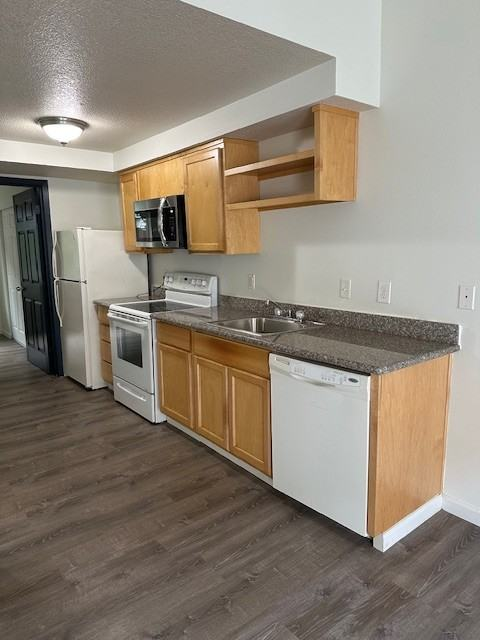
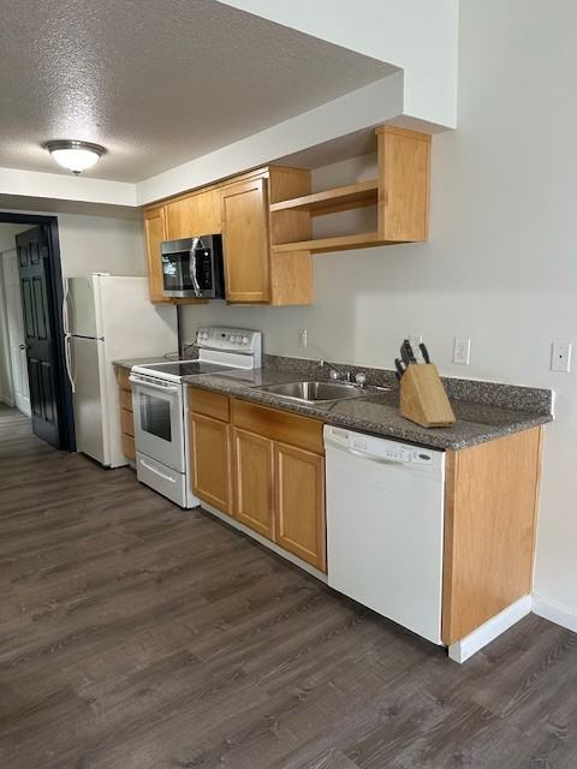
+ knife block [393,338,457,429]
